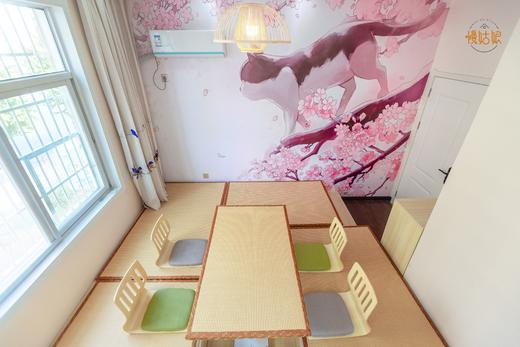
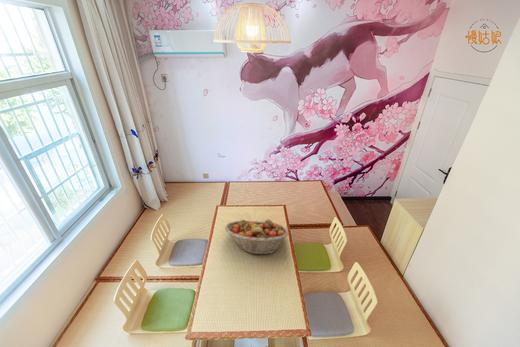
+ fruit basket [224,218,289,255]
